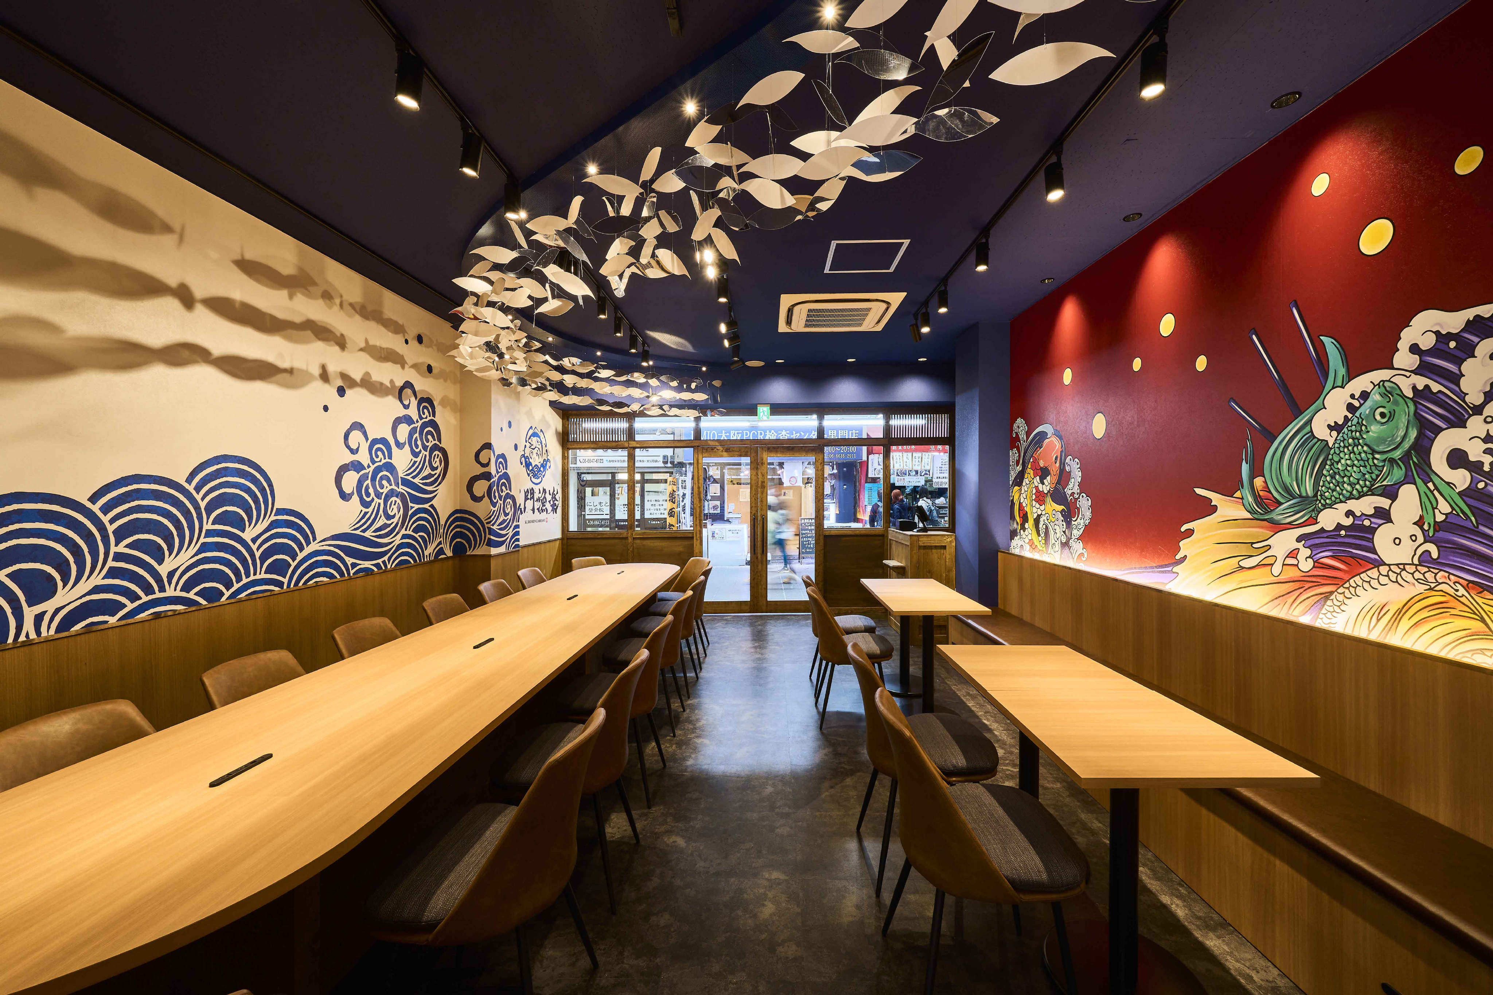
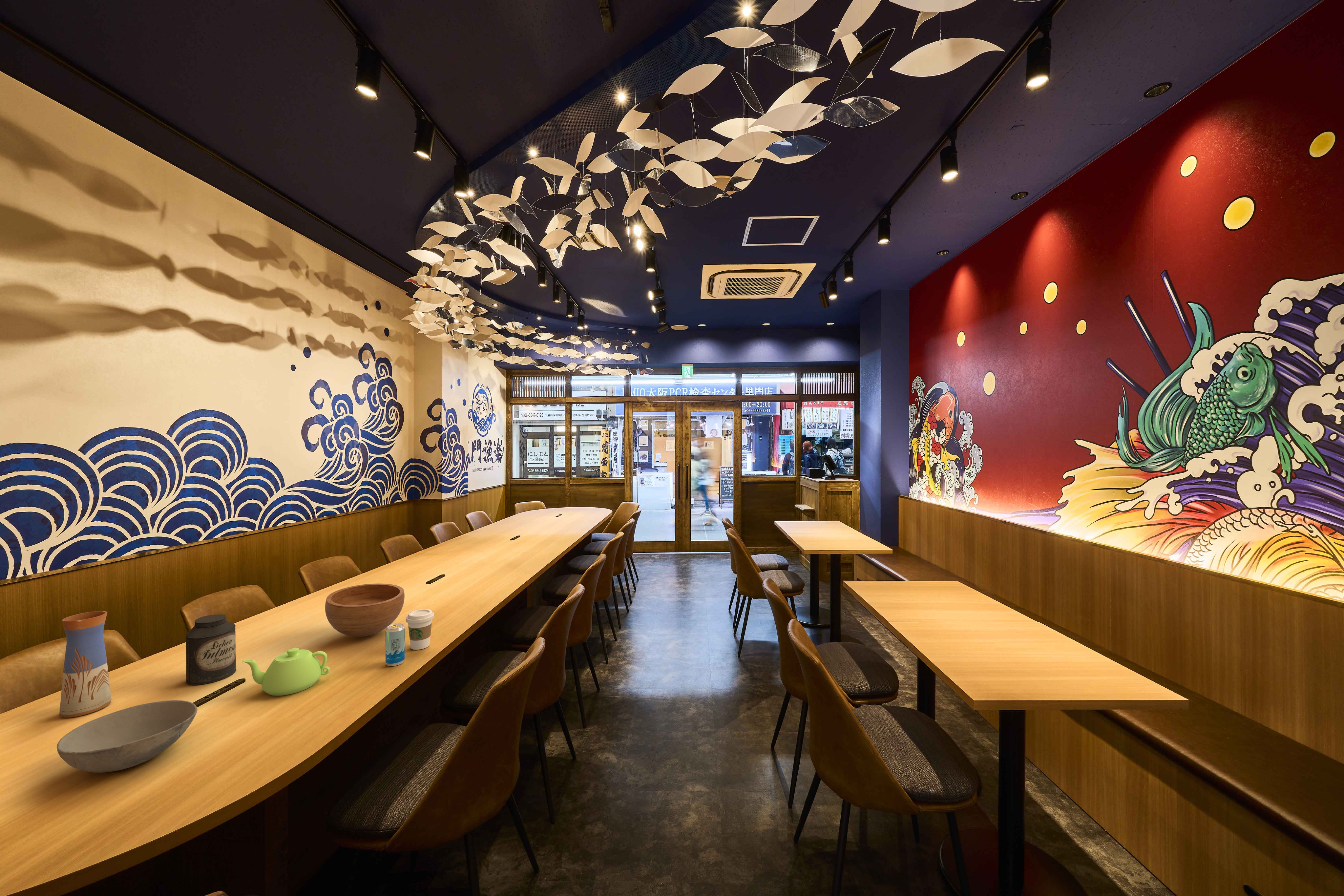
+ beverage can [385,623,405,667]
+ coffee cup [406,609,434,650]
+ teapot [242,648,330,696]
+ bowl [325,583,405,637]
+ bowl [56,700,198,773]
+ vase [59,611,112,718]
+ canister [185,614,237,685]
